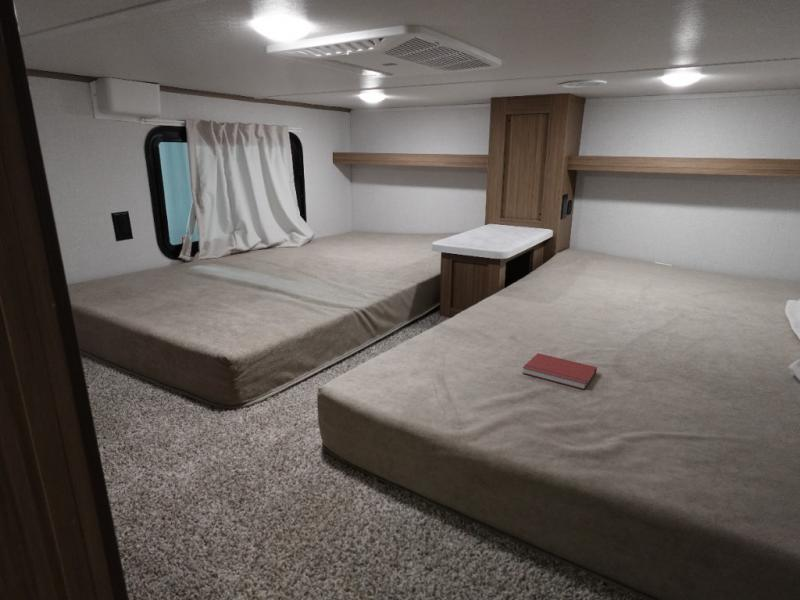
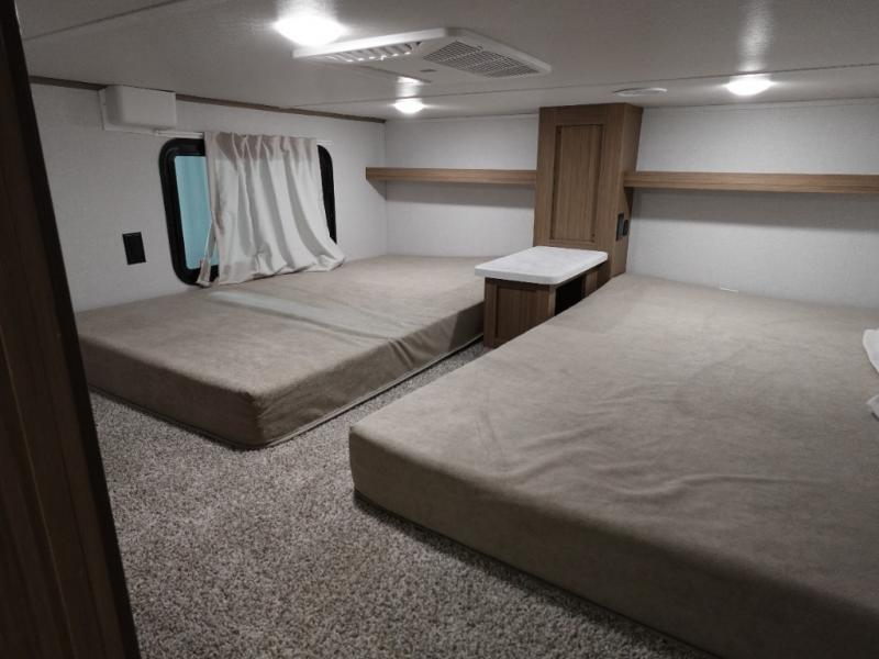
- book [522,352,598,390]
